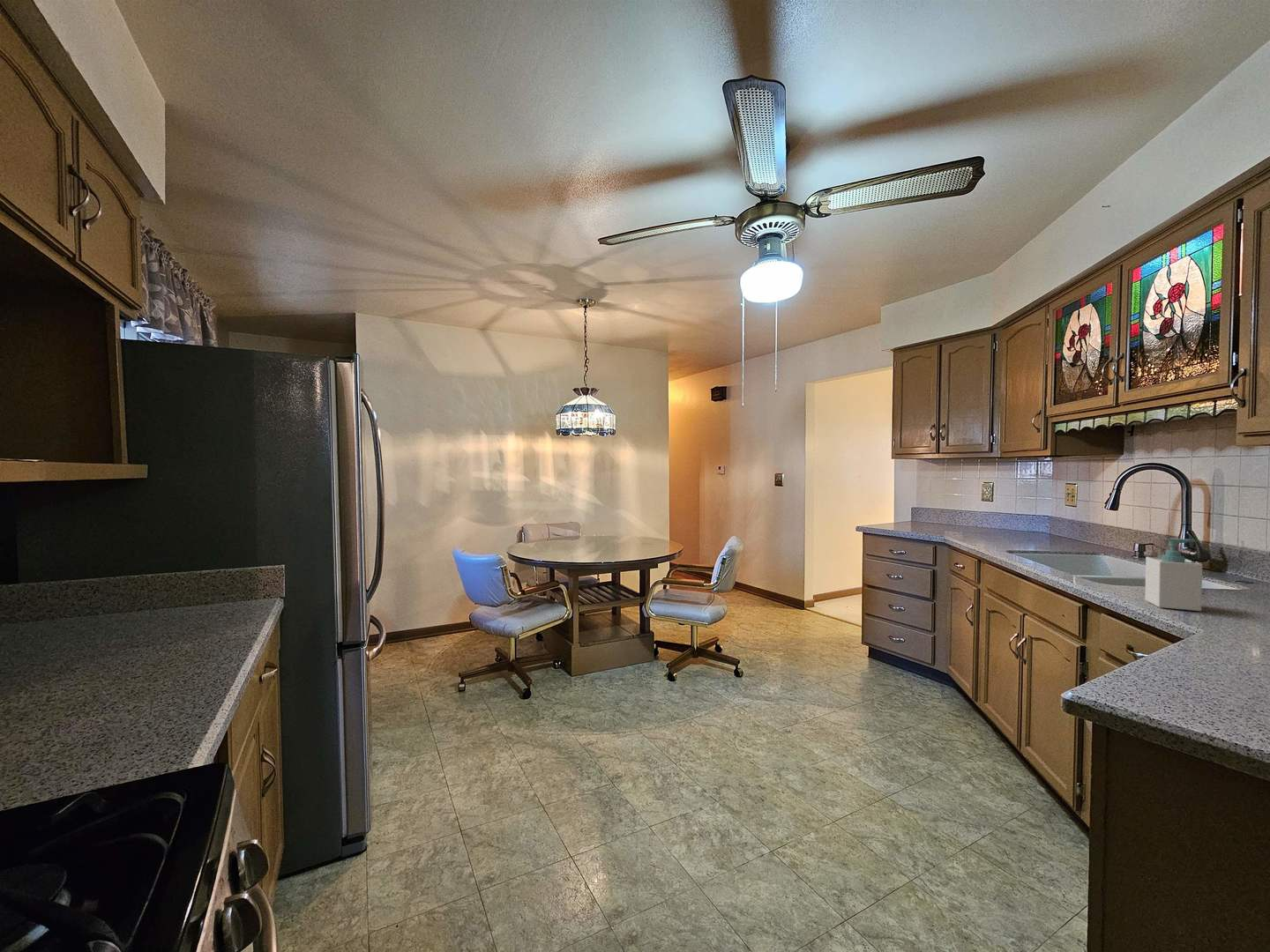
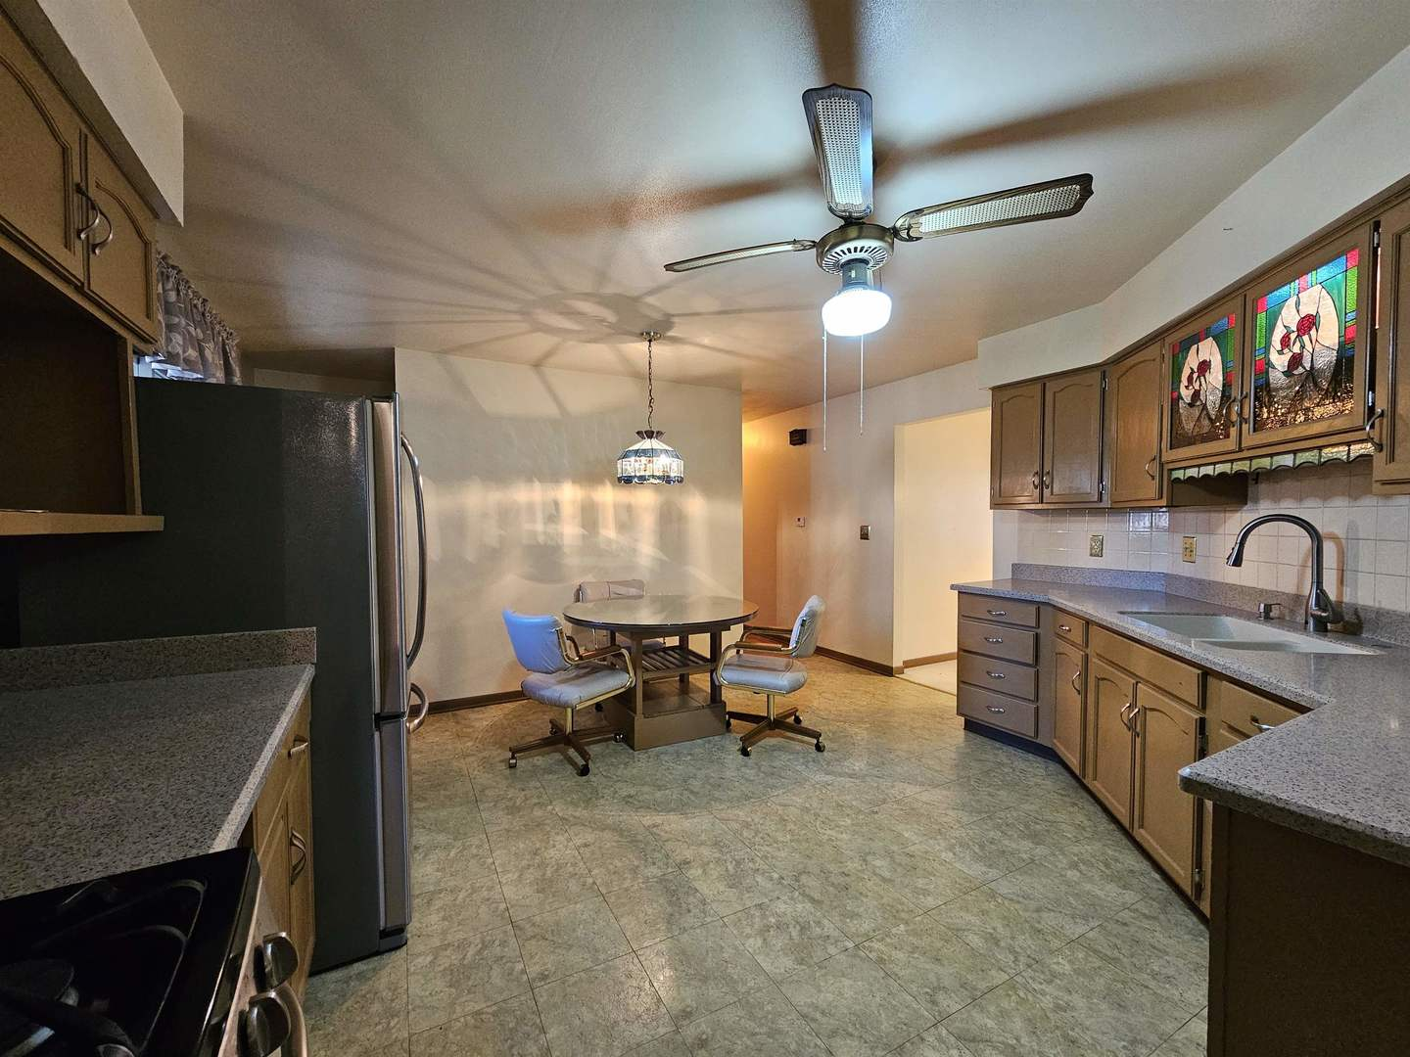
- soap bottle [1144,537,1203,612]
